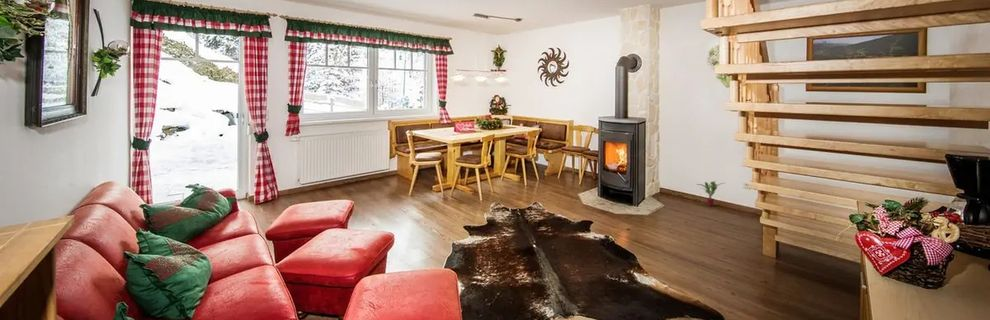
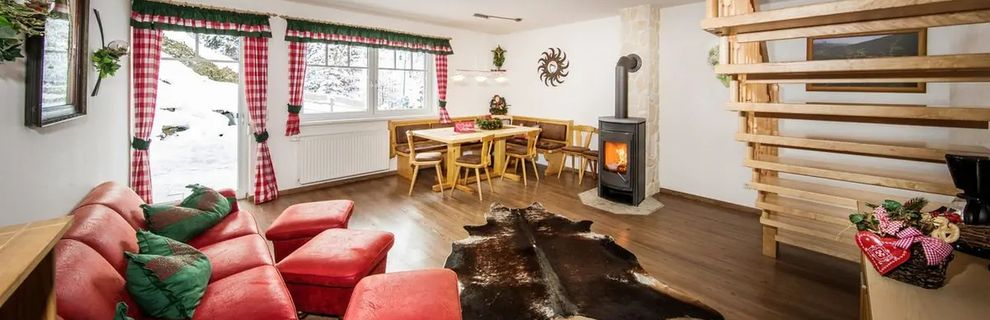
- potted plant [696,180,725,207]
